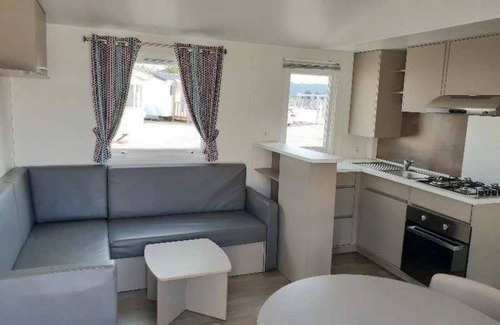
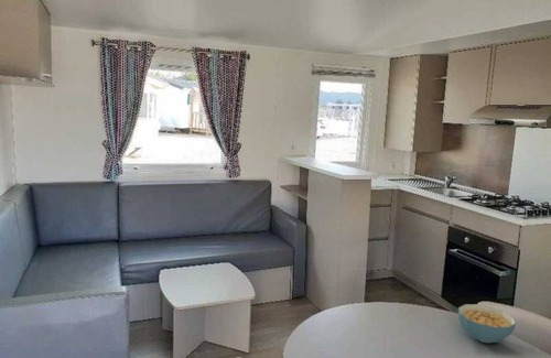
+ cereal bowl [457,303,517,344]
